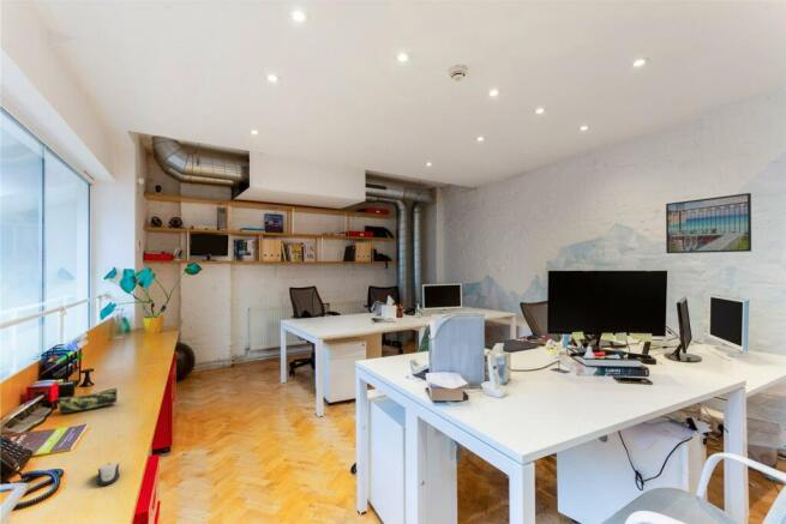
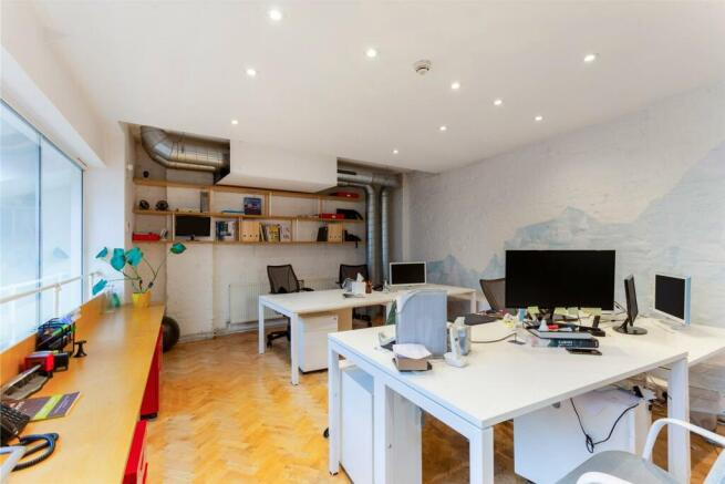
- computer mouse [96,462,121,487]
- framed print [665,192,752,254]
- pencil case [58,387,118,414]
